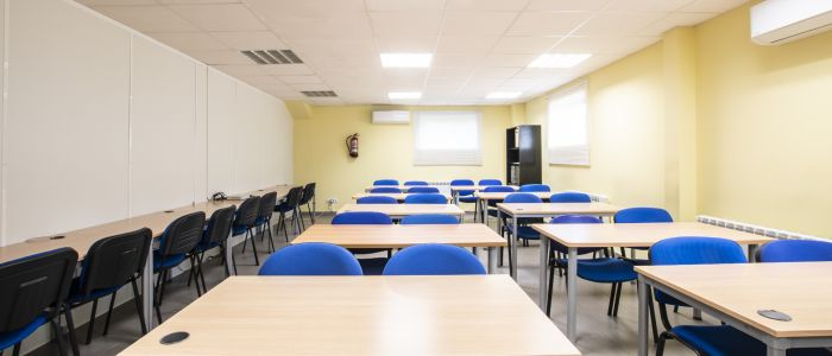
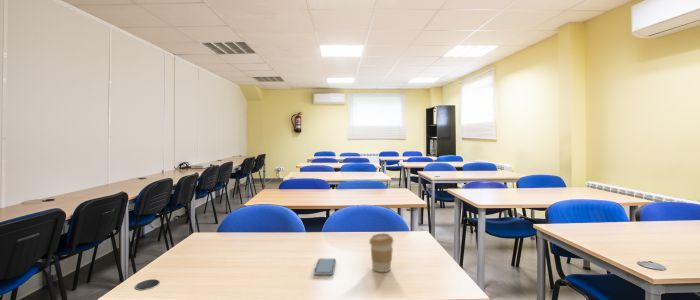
+ smartphone [313,258,337,276]
+ coffee cup [368,232,394,273]
